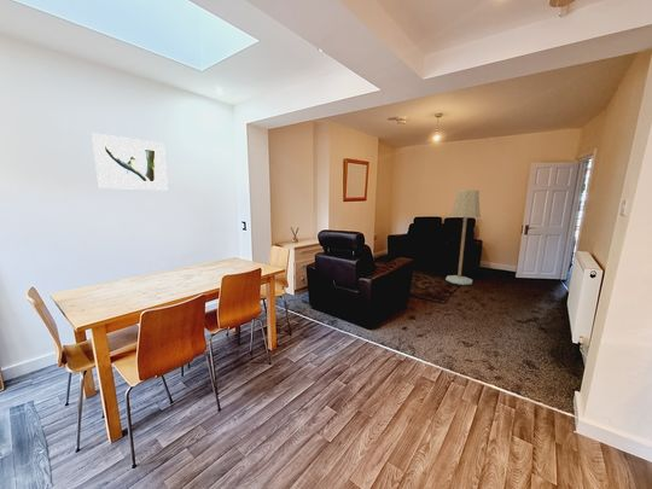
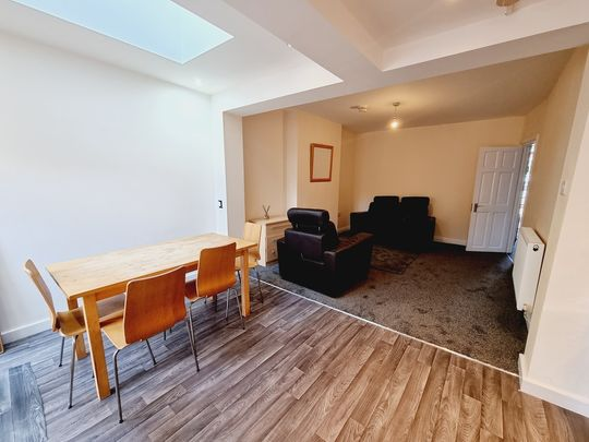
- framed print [91,132,169,191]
- floor lamp [444,190,482,286]
